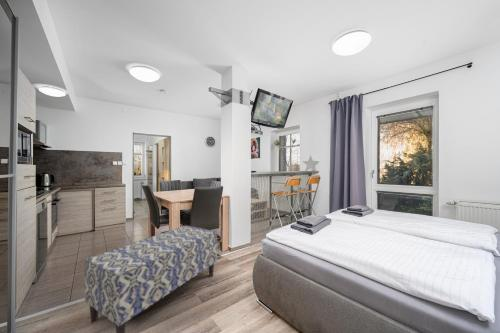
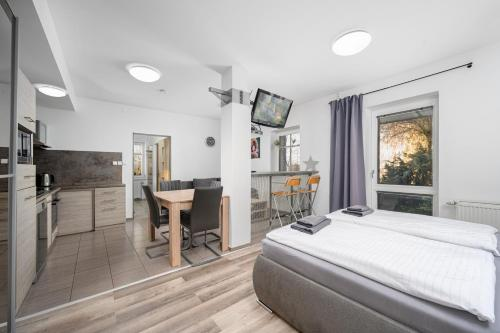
- bench [84,224,218,333]
